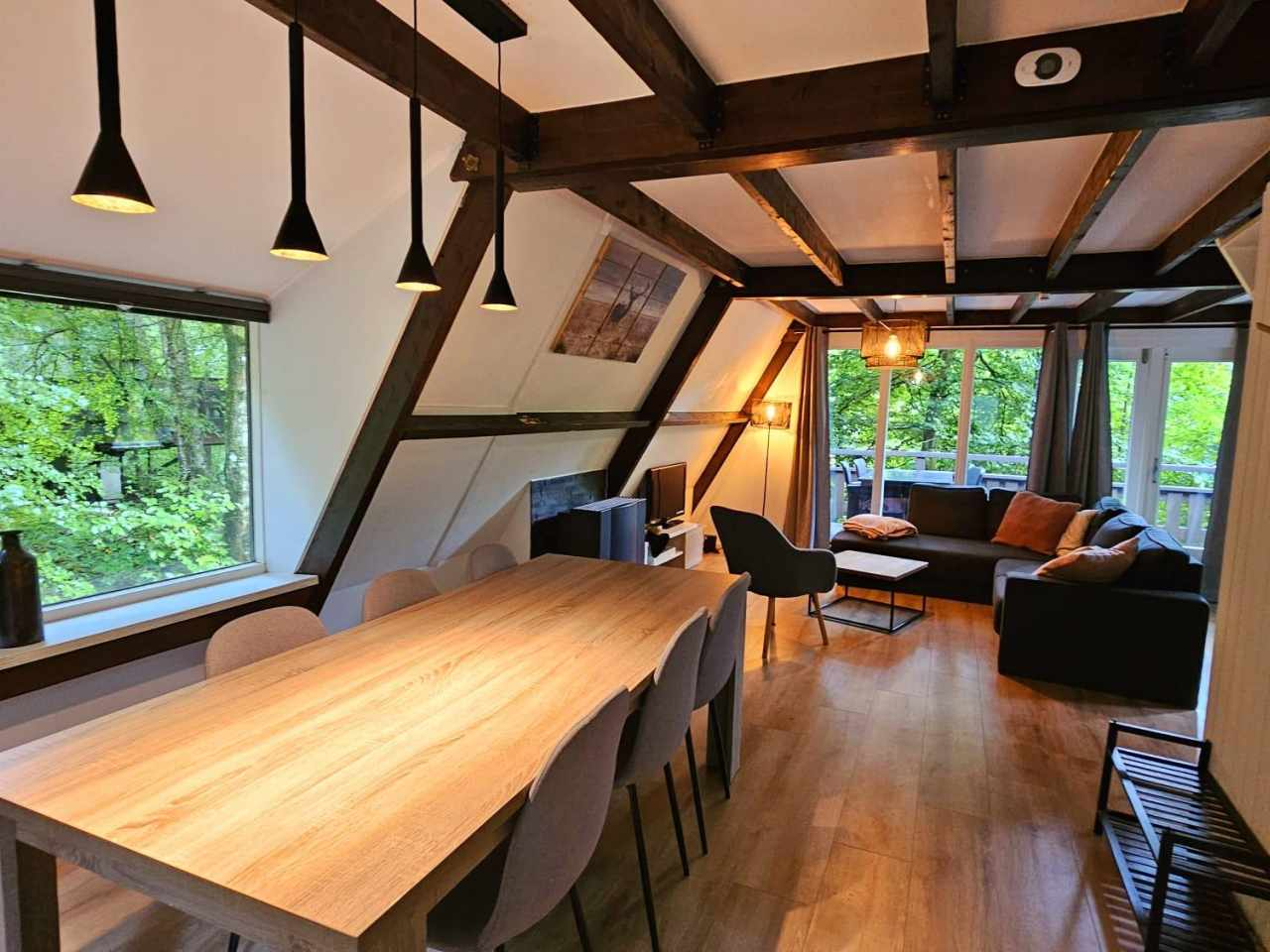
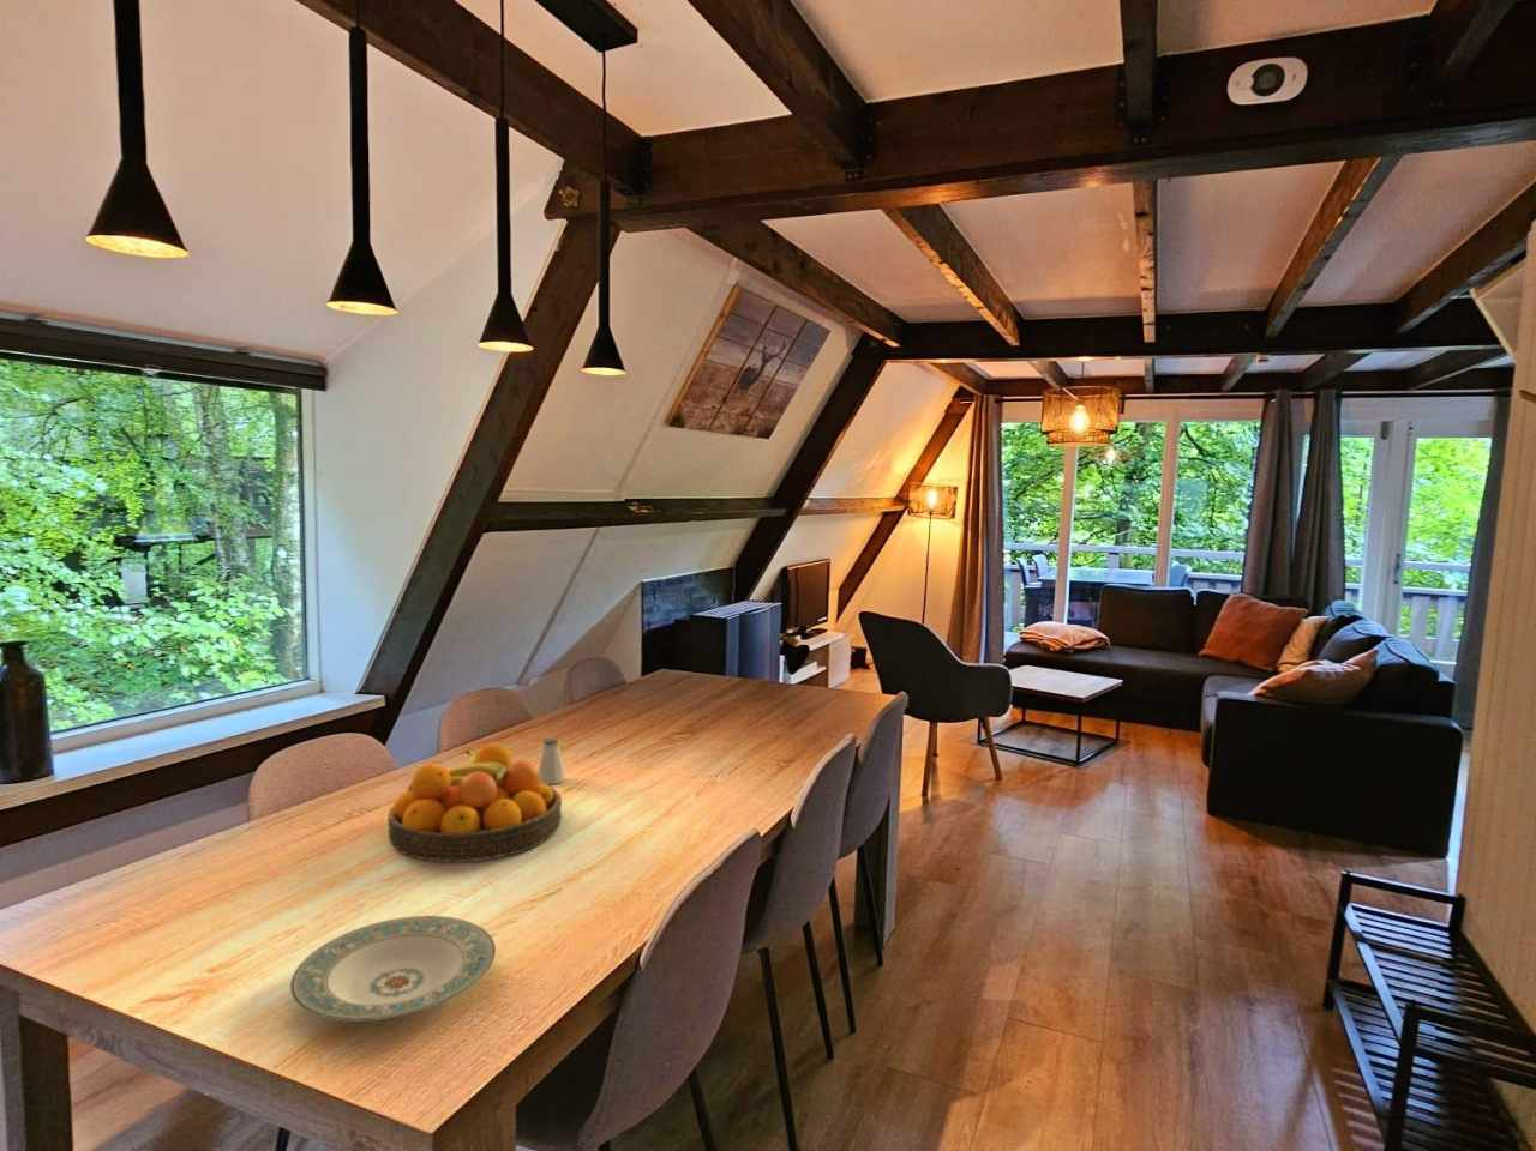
+ fruit bowl [386,742,562,863]
+ plate [289,915,497,1022]
+ saltshaker [537,738,566,786]
